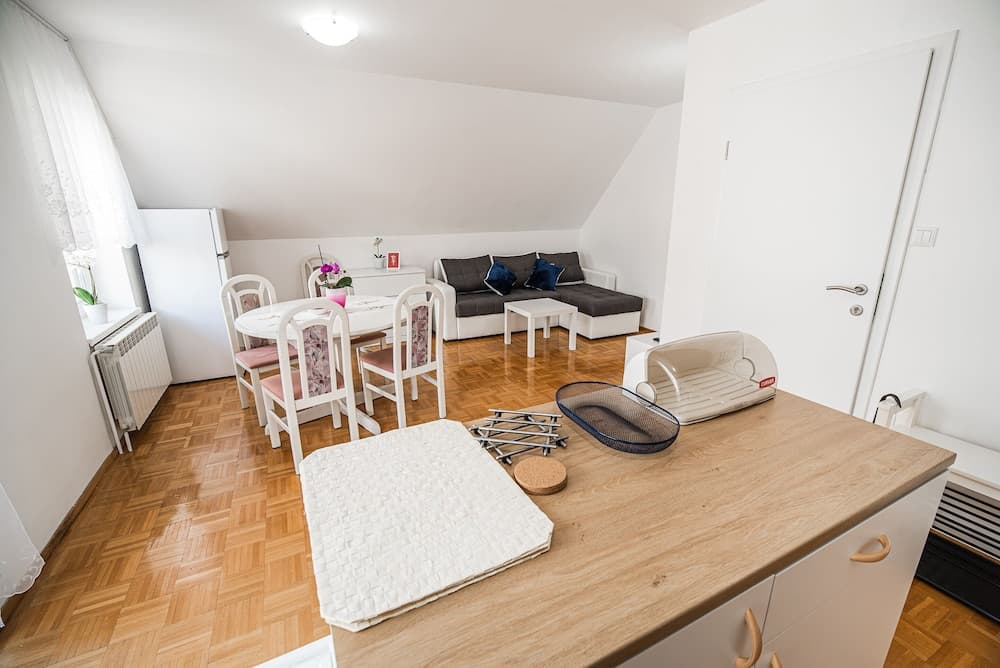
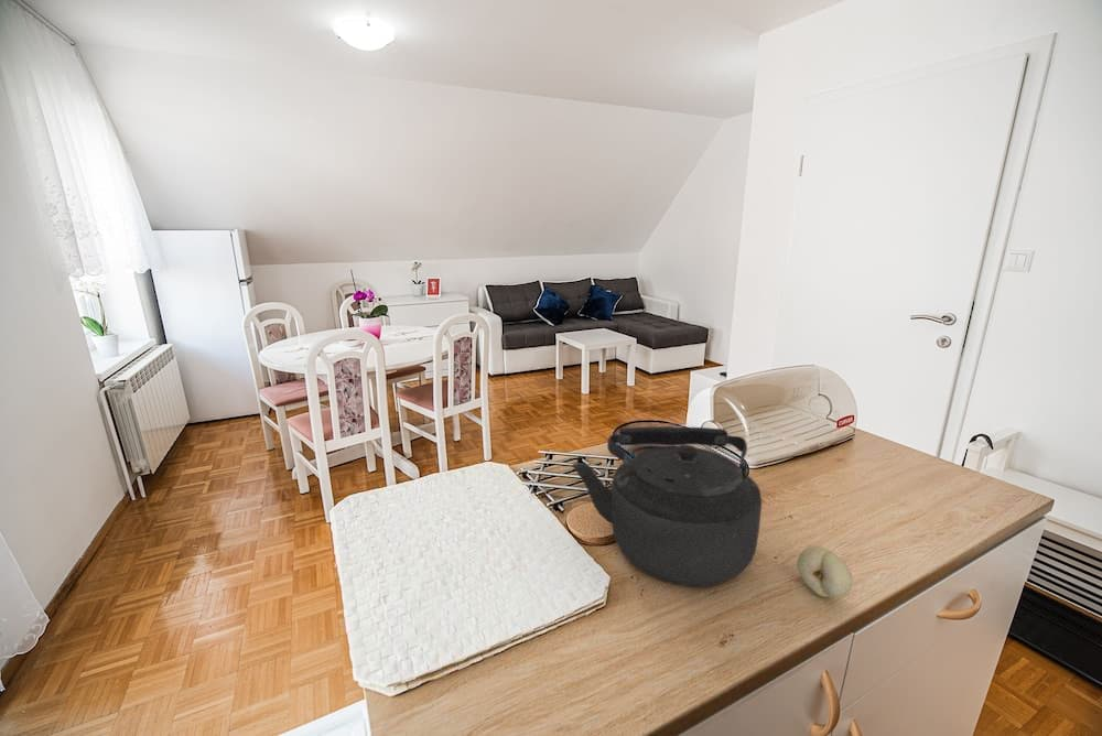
+ kettle [571,425,763,587]
+ fruit [796,544,854,598]
